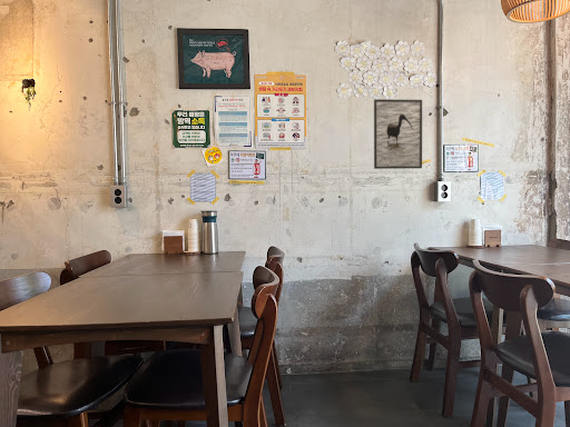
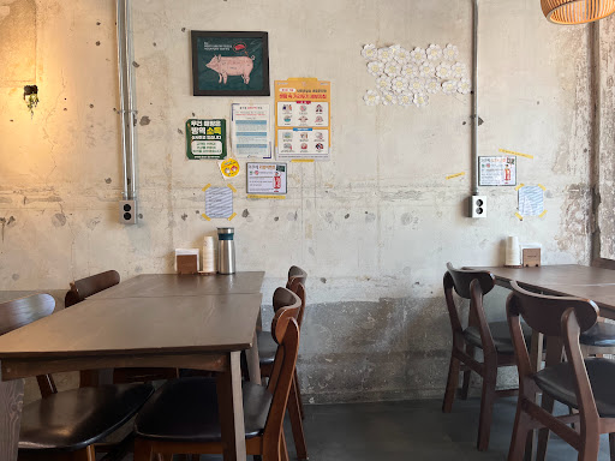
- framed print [373,98,423,170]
